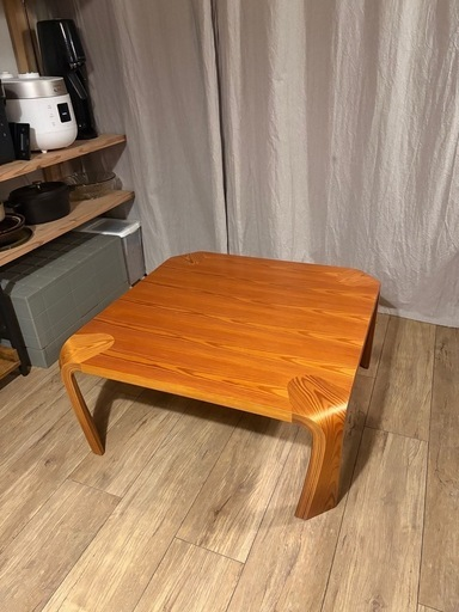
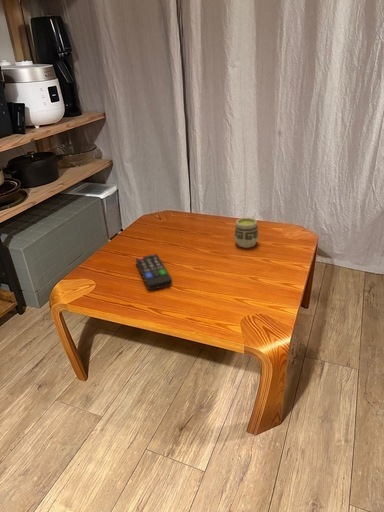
+ remote control [135,253,173,291]
+ cup [233,217,260,249]
